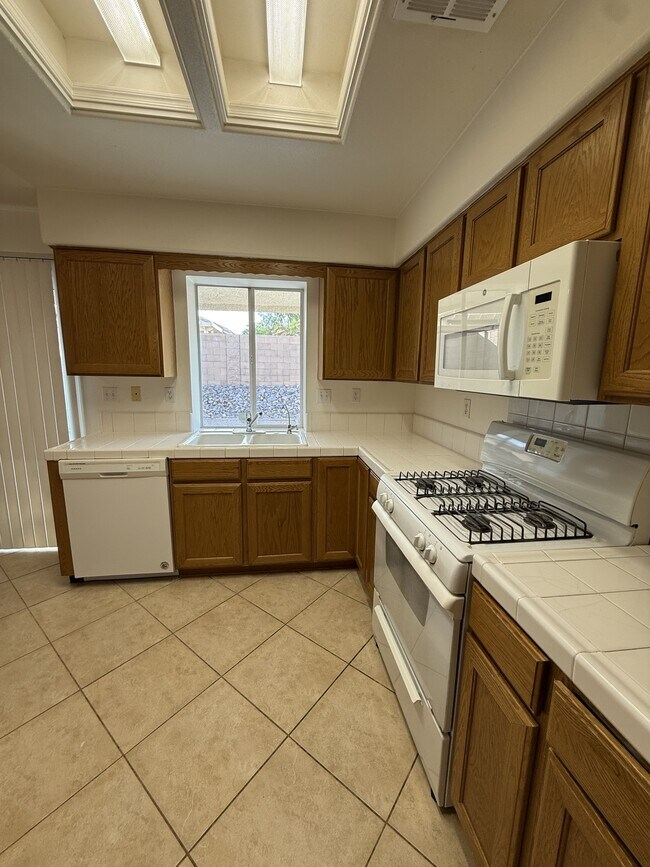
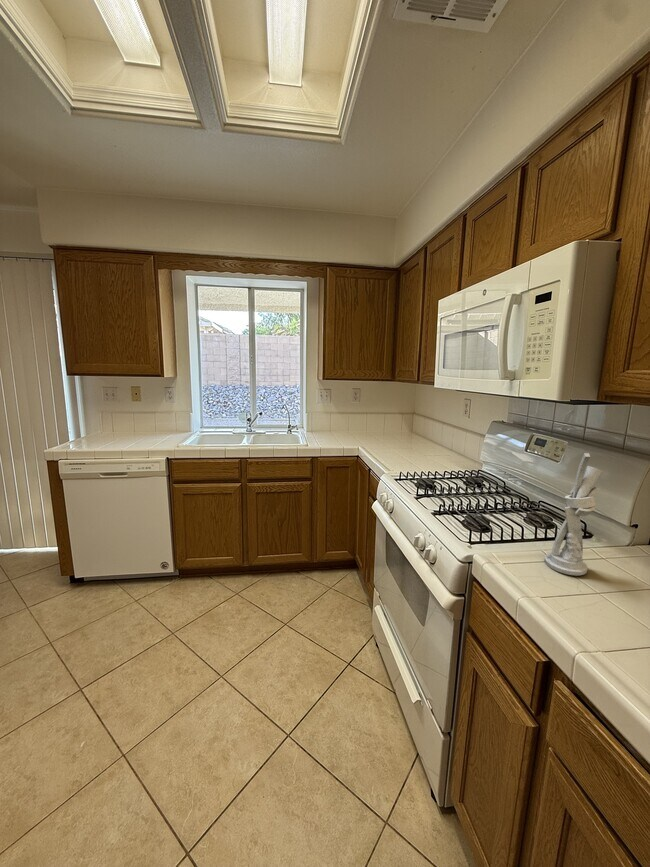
+ utensil holder [544,452,604,576]
